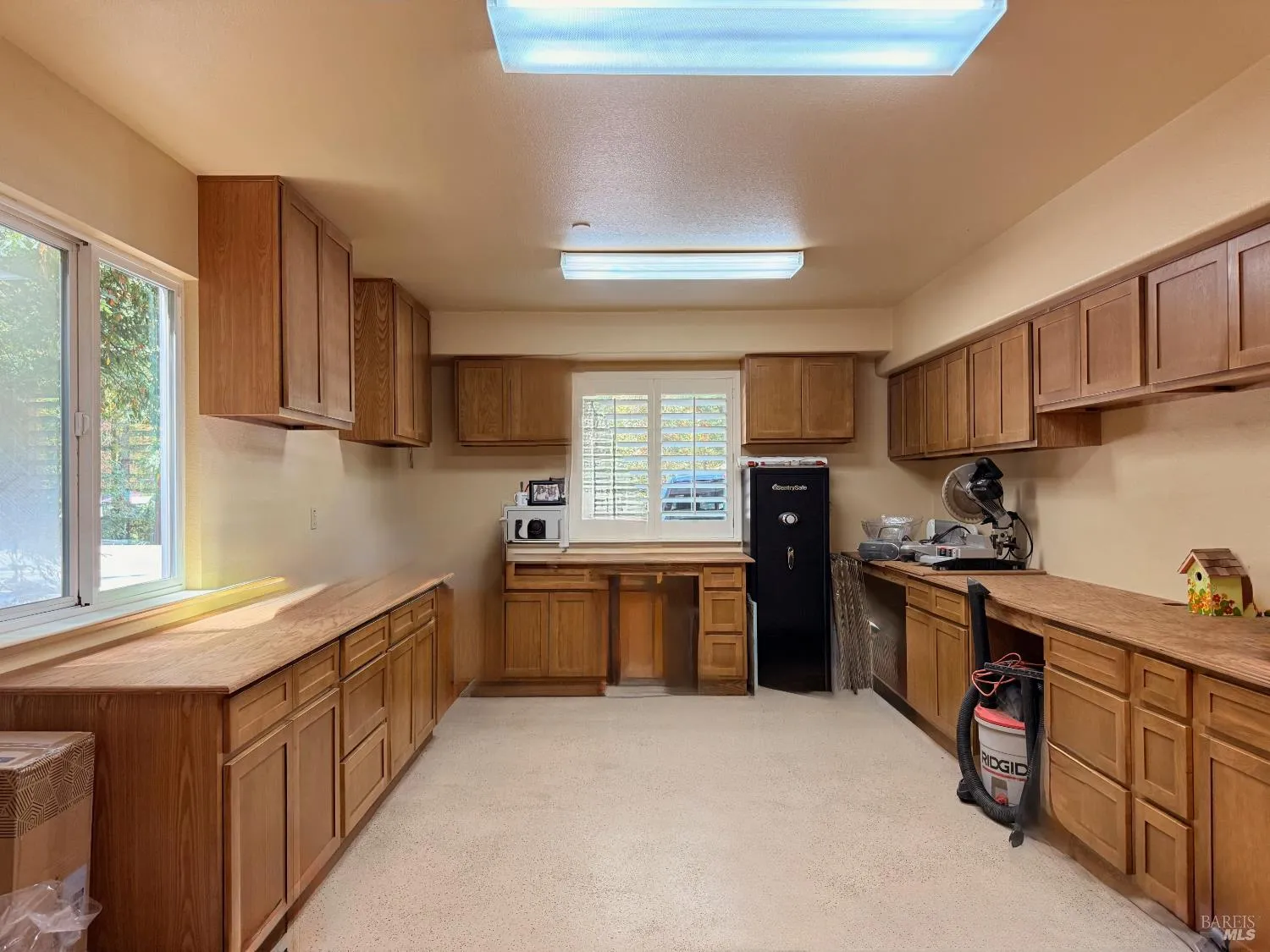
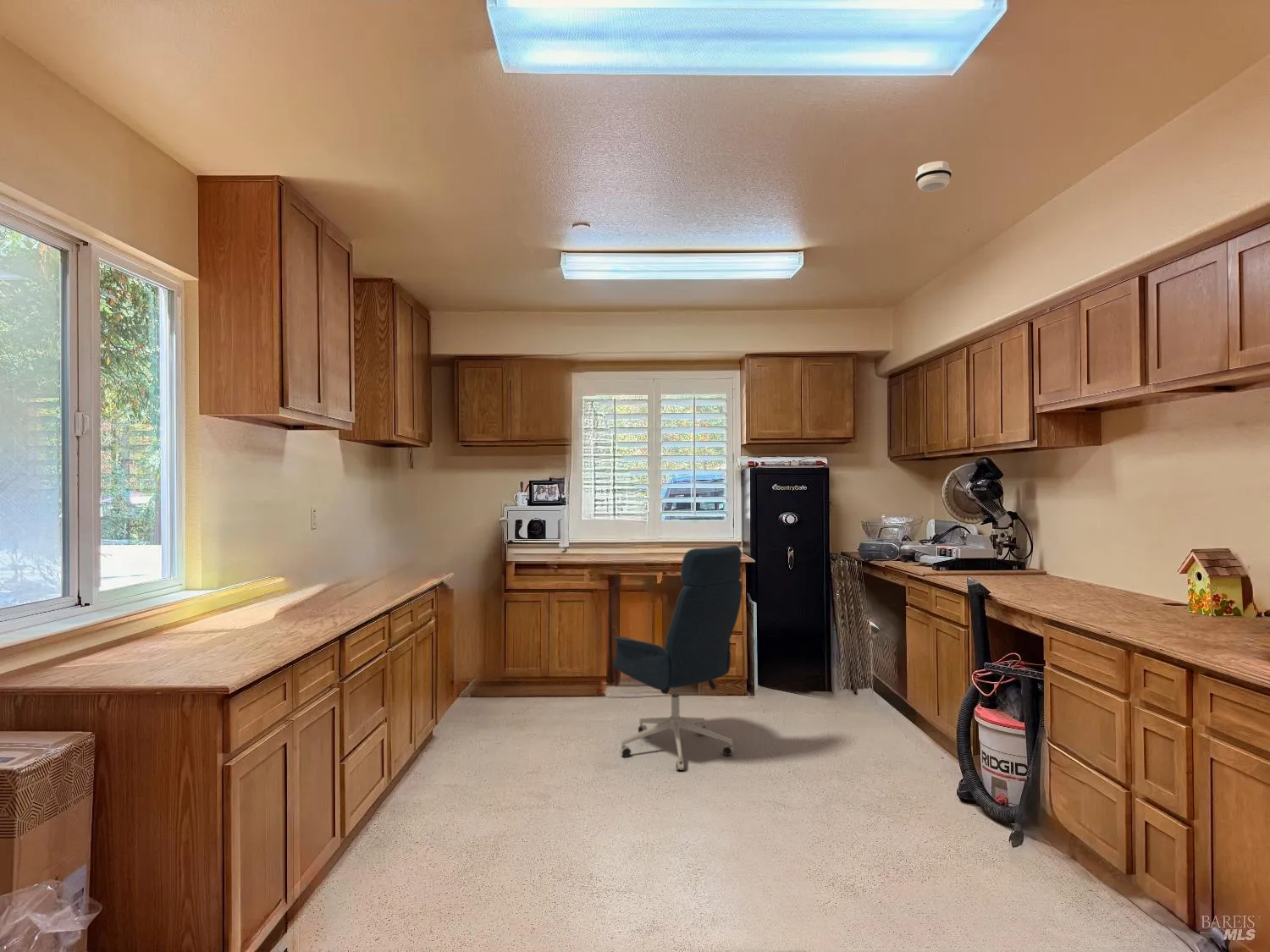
+ office chair [612,544,743,772]
+ smoke detector [914,161,953,192]
